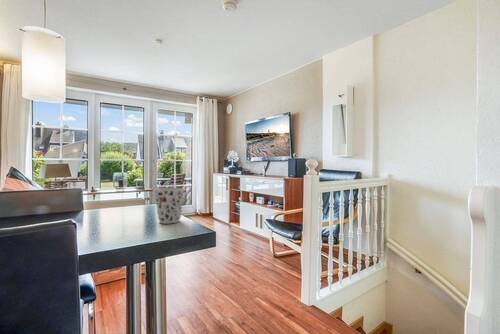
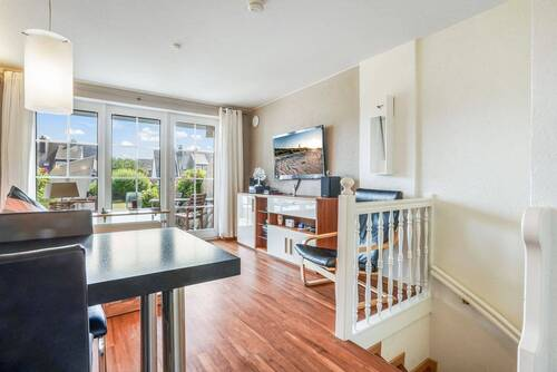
- cup [153,187,185,224]
